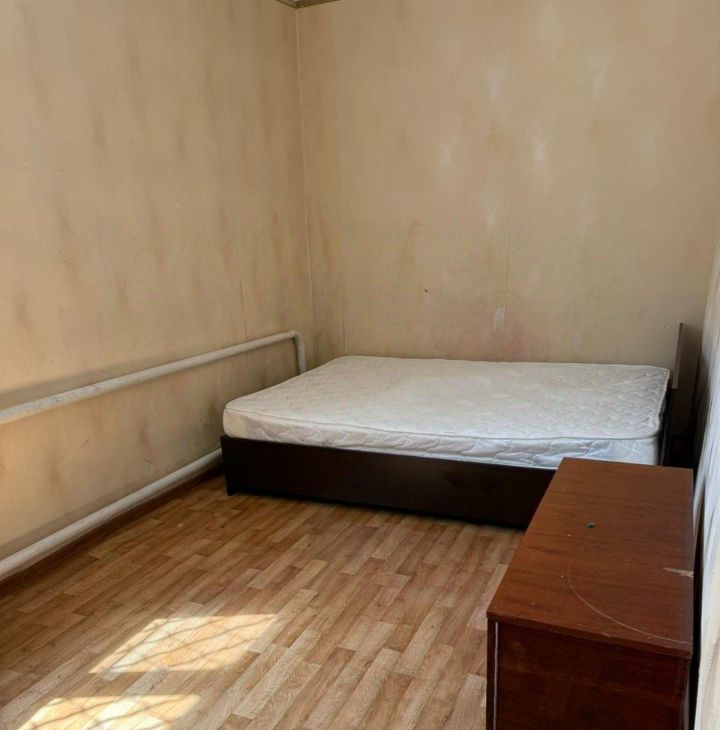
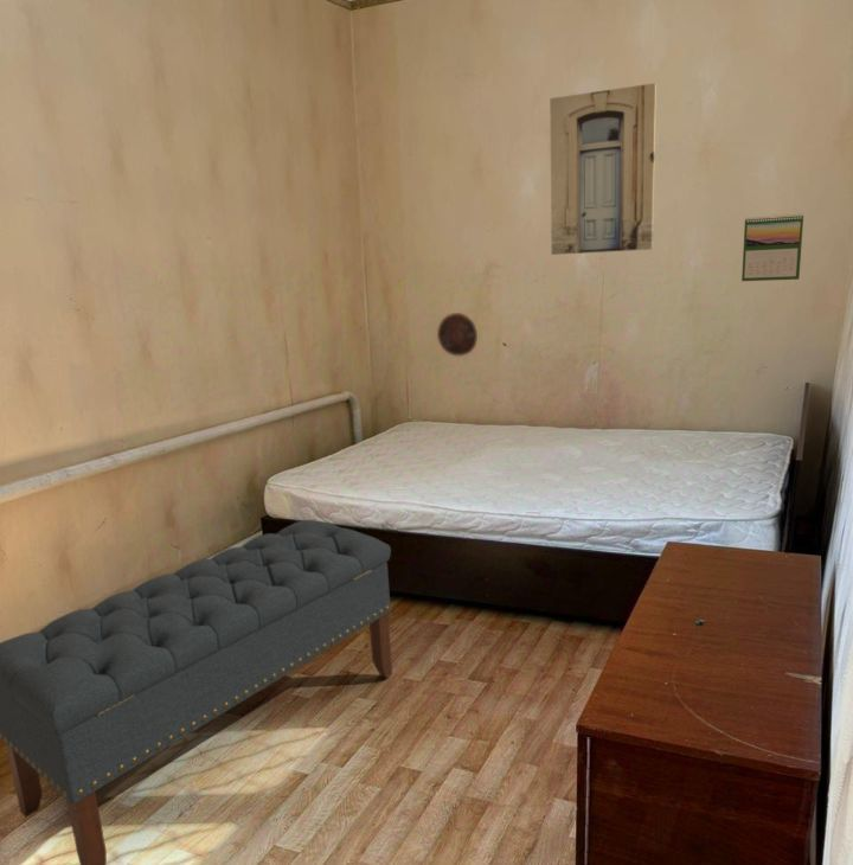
+ wall art [549,82,658,256]
+ decorative plate [436,312,479,357]
+ calendar [740,213,804,282]
+ bench [0,519,393,865]
